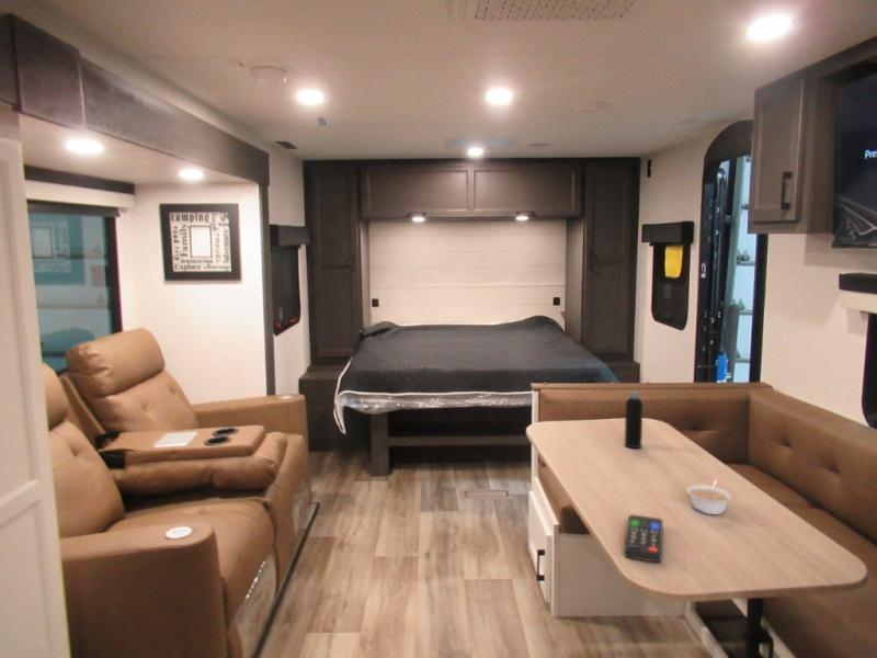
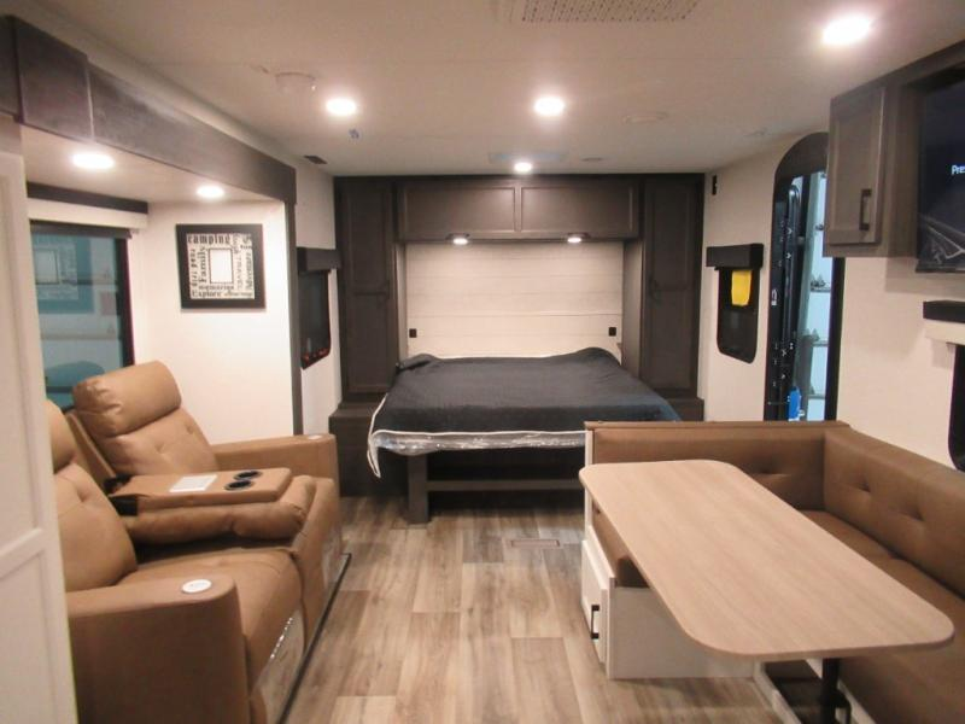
- legume [685,479,733,515]
- remote control [623,513,663,564]
- water bottle [624,384,643,450]
